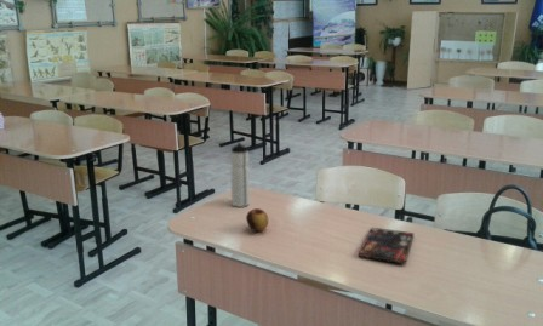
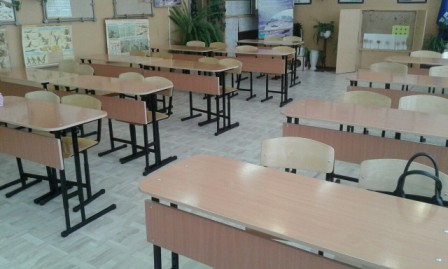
- apple [245,207,269,233]
- water bottle [229,142,251,208]
- book [358,227,415,265]
